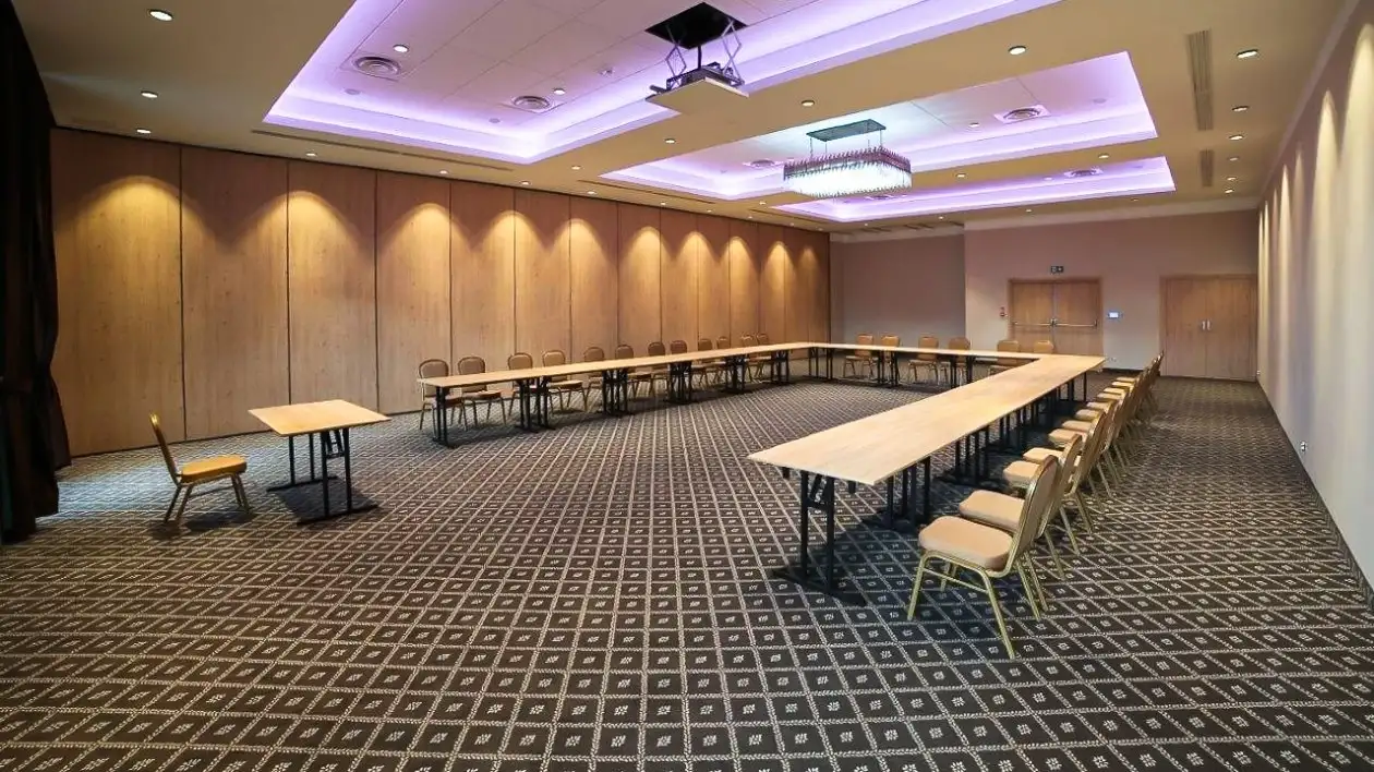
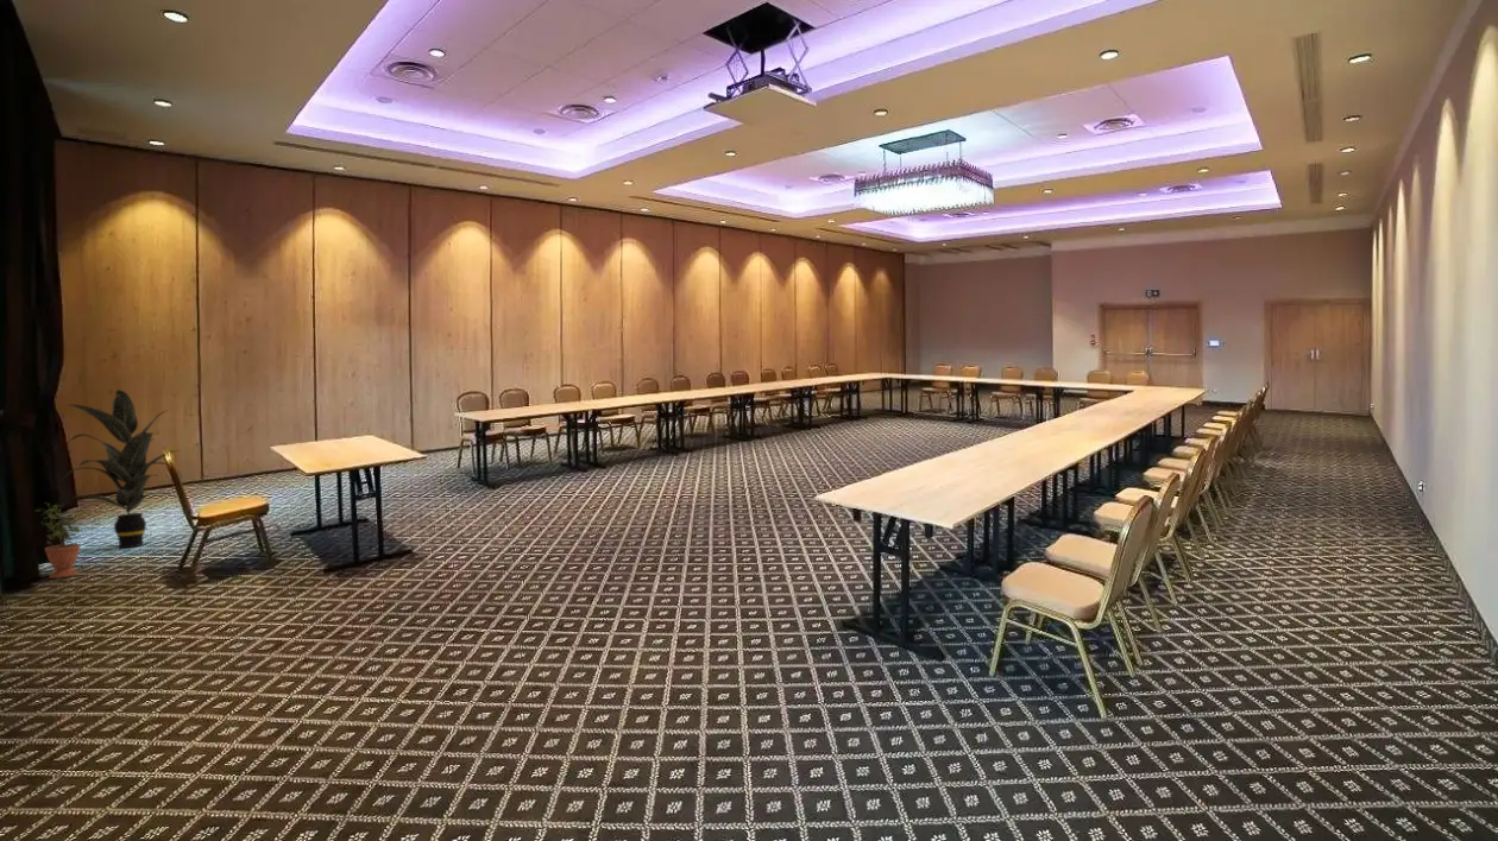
+ potted plant [33,501,81,580]
+ indoor plant [61,388,180,549]
